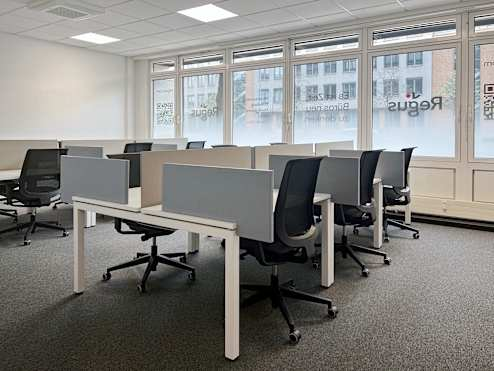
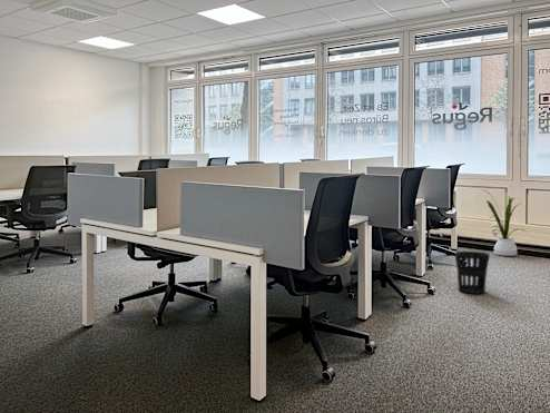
+ house plant [479,189,527,257]
+ wastebasket [454,250,490,295]
